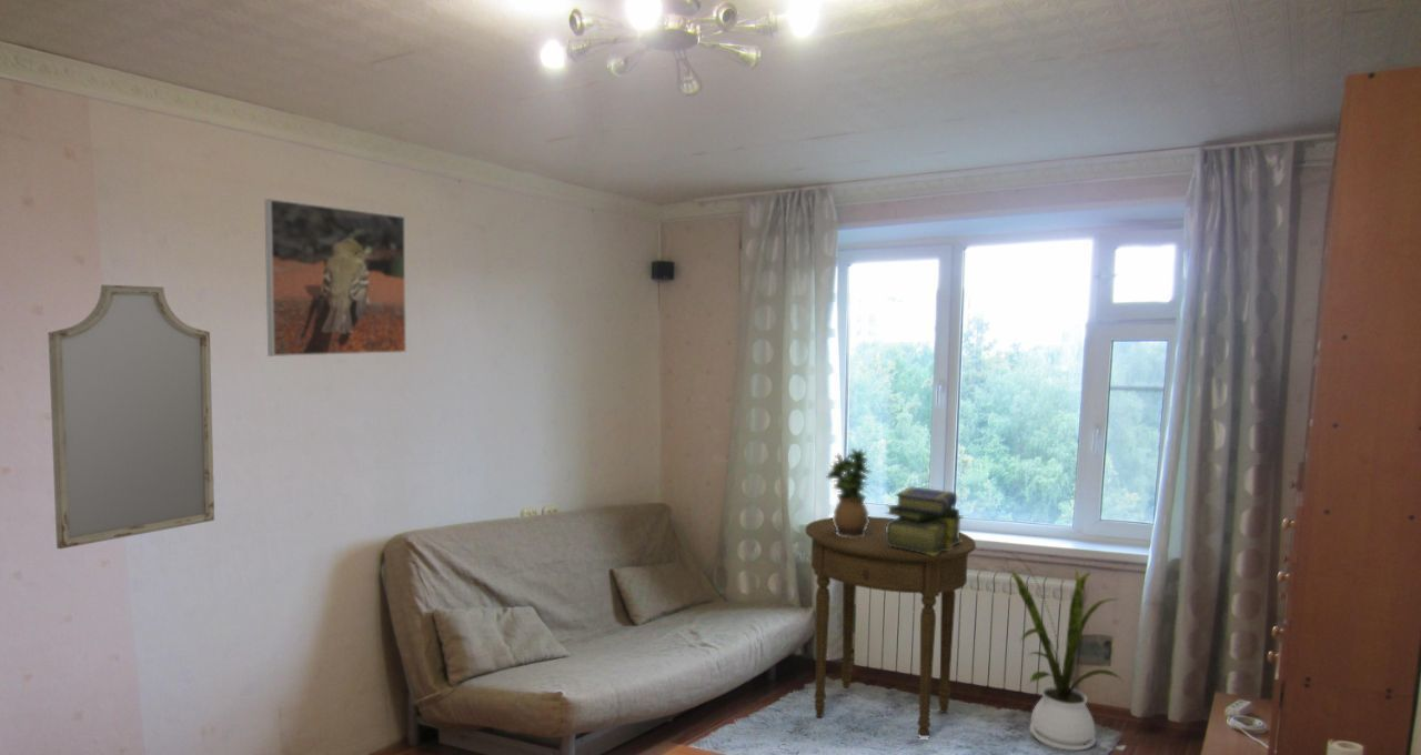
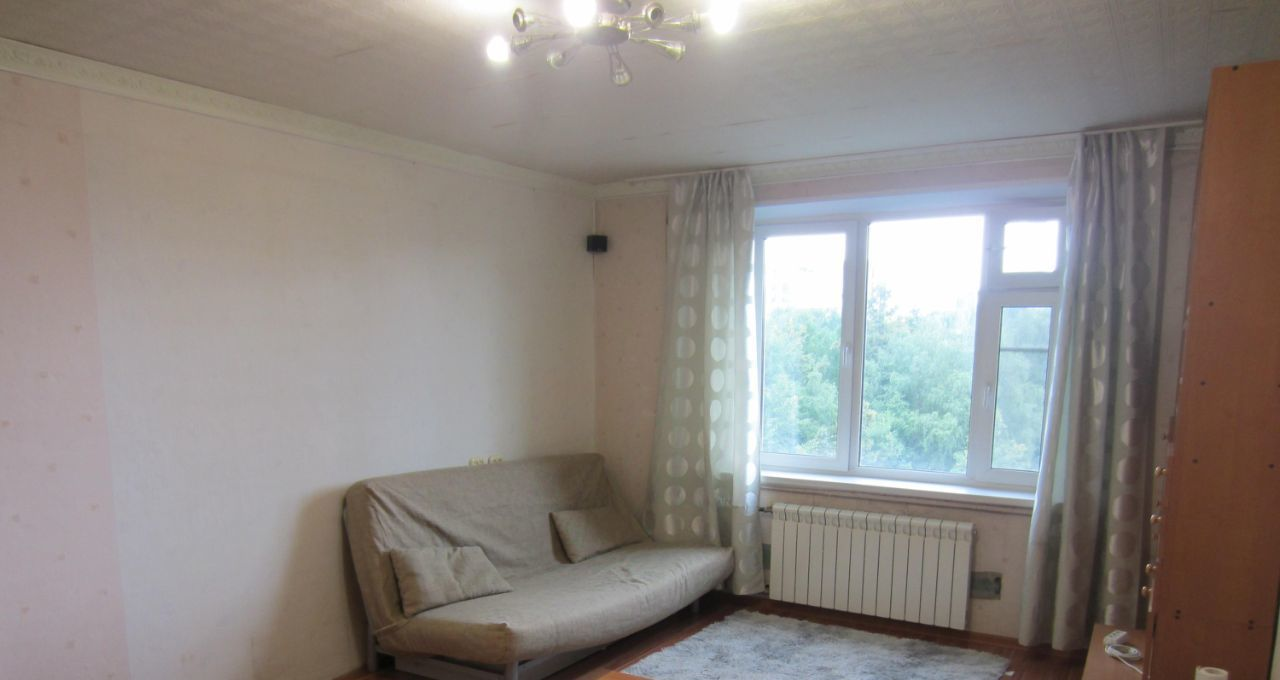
- house plant [999,548,1123,752]
- stack of books [885,485,965,555]
- side table [805,515,977,737]
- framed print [264,198,407,358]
- potted plant [825,447,874,538]
- home mirror [48,284,215,550]
